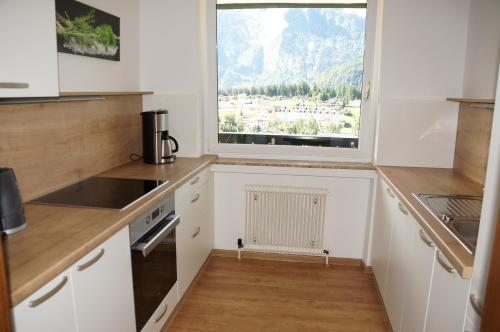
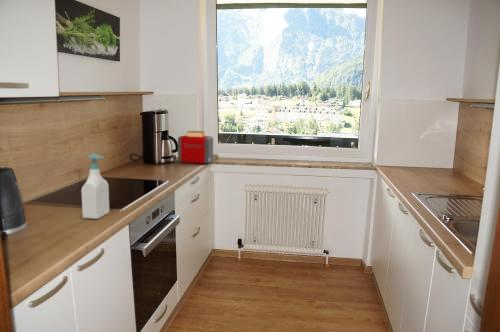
+ toaster [177,130,214,165]
+ soap bottle [80,153,110,220]
